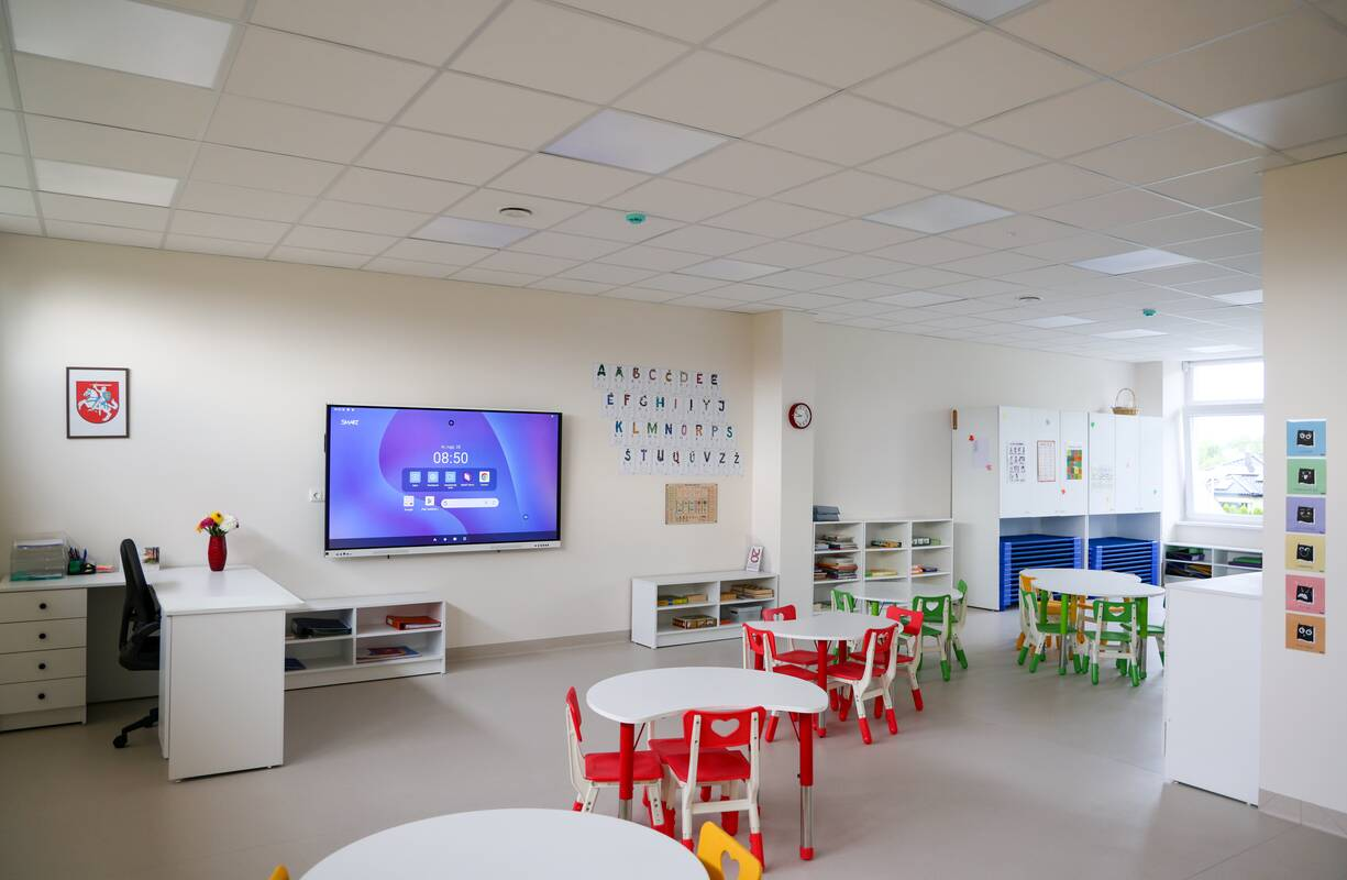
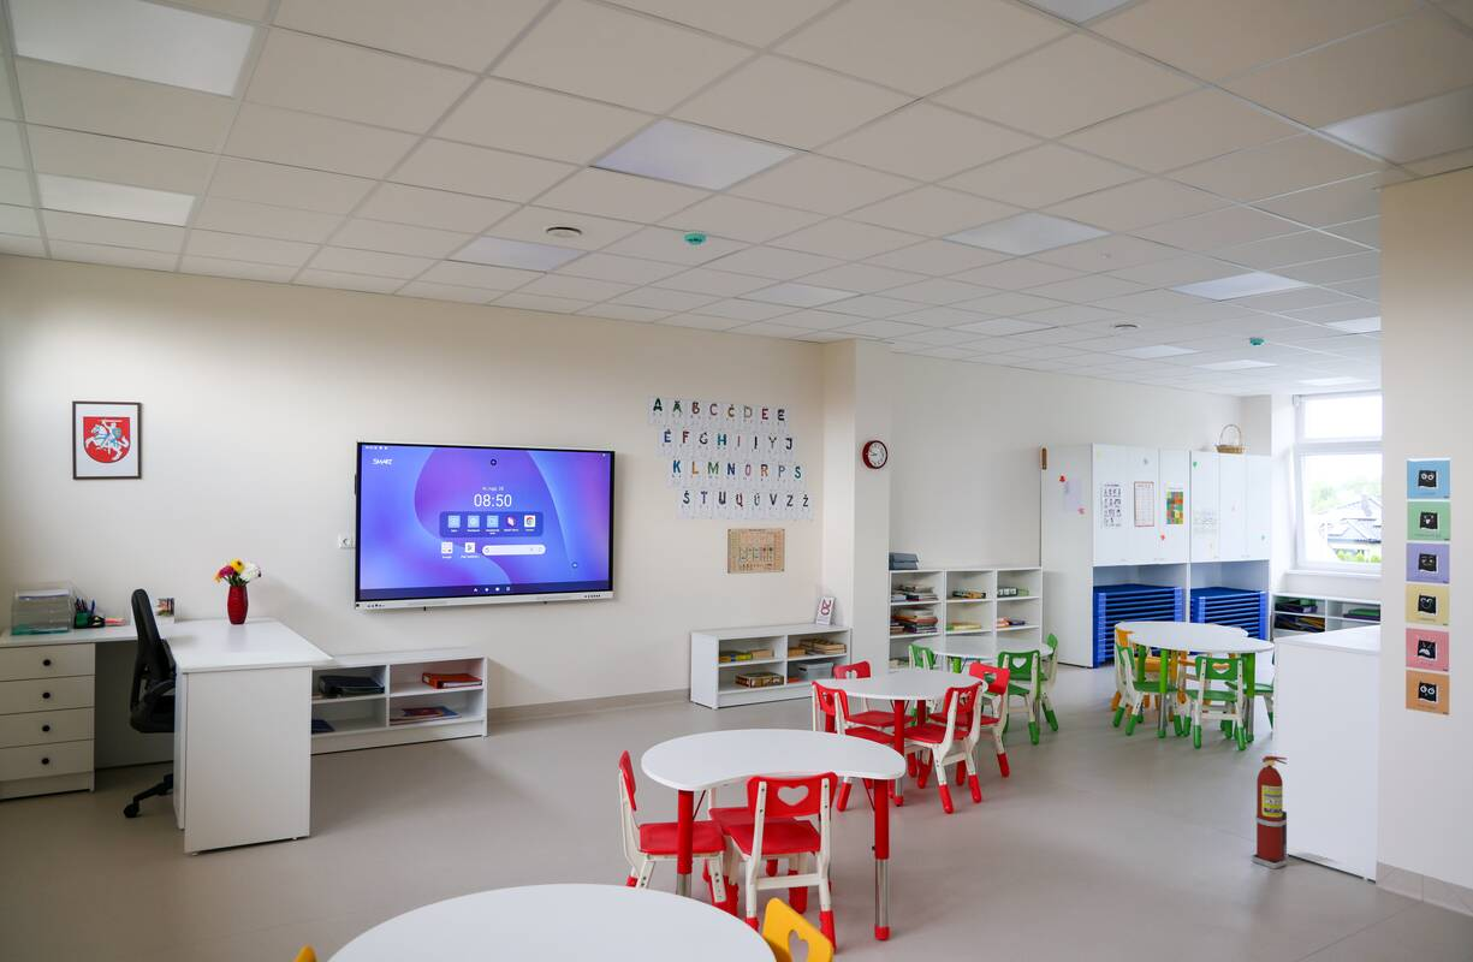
+ fire extinguisher [1251,755,1289,869]
